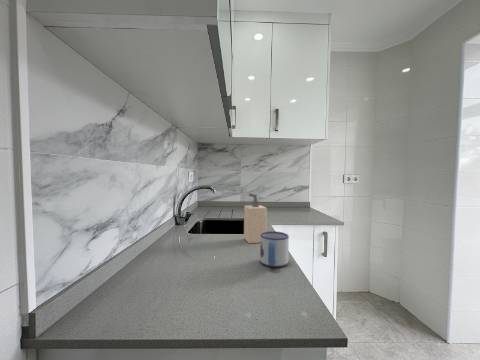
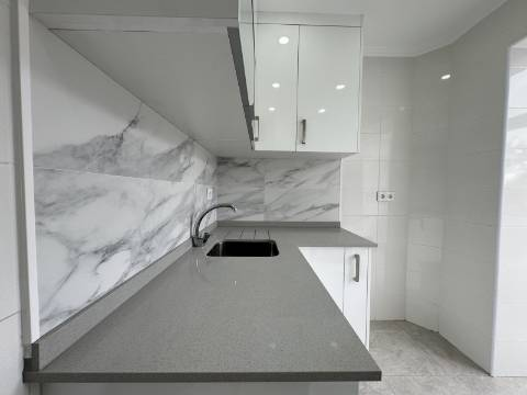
- mug [259,230,290,269]
- soap dispenser [243,192,268,244]
